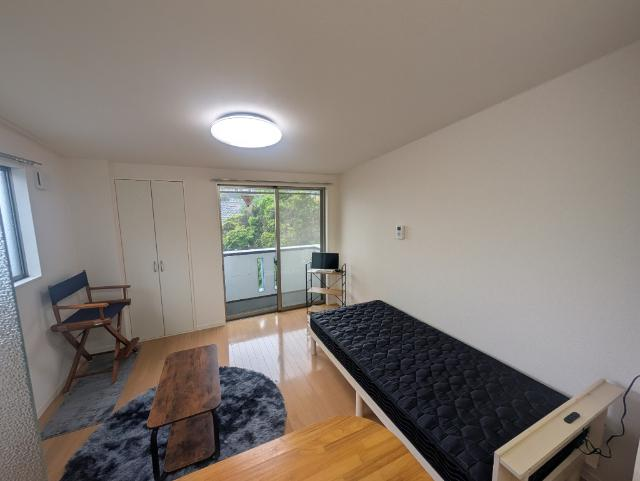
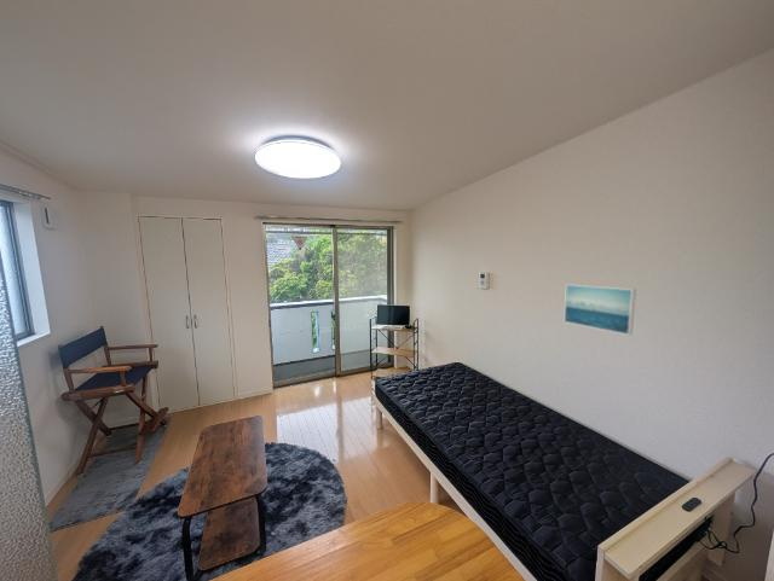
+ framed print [562,283,637,336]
